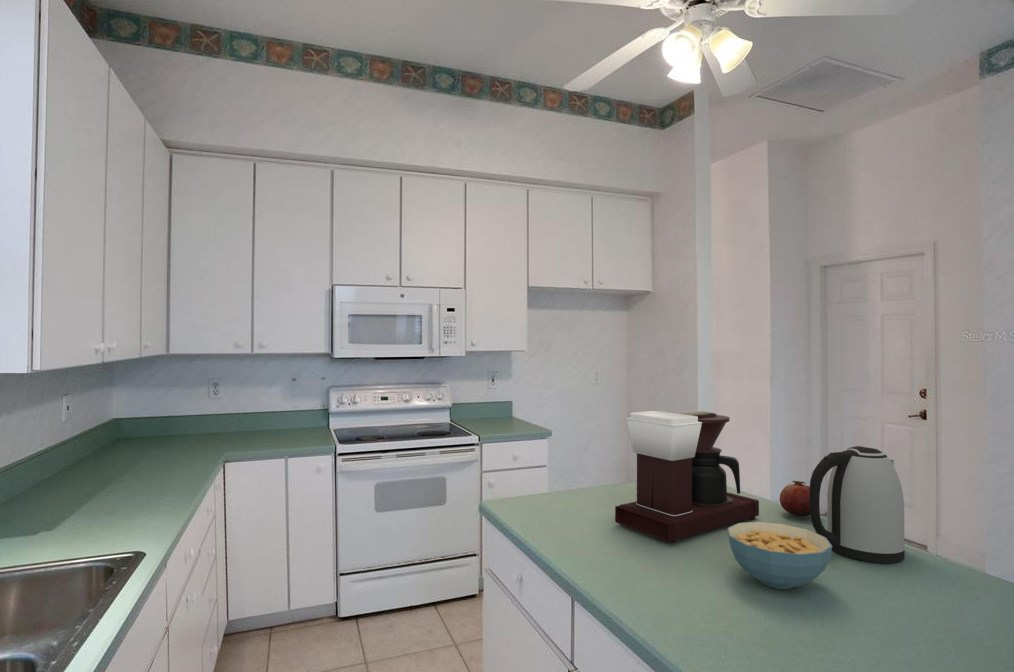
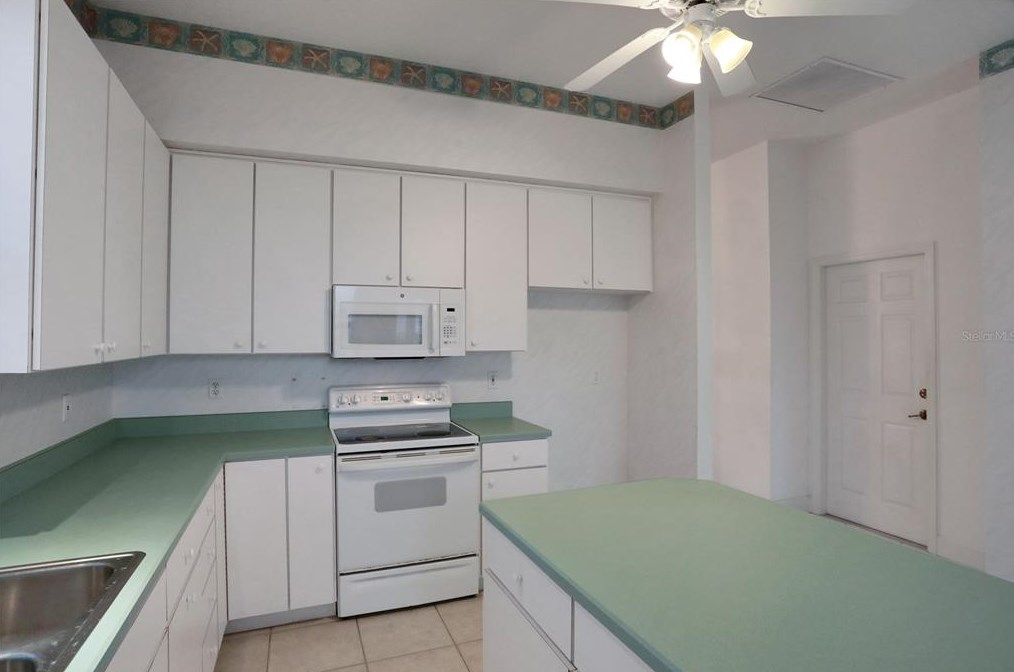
- kettle [809,445,906,564]
- coffee maker [614,410,760,544]
- fruit [779,480,810,518]
- cereal bowl [727,521,833,590]
